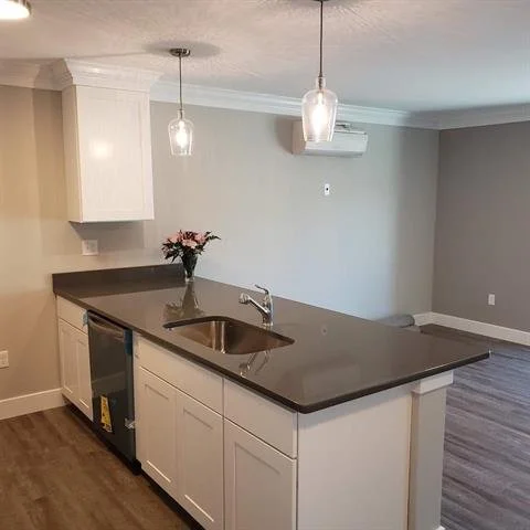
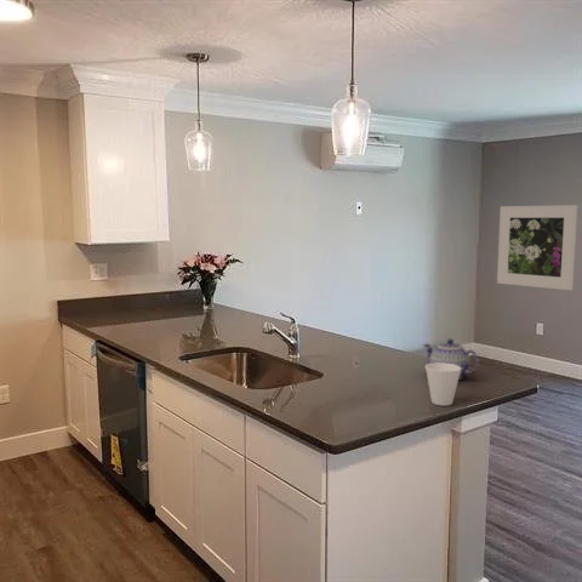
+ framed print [496,204,578,291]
+ cup [424,363,461,407]
+ teapot [422,338,480,381]
